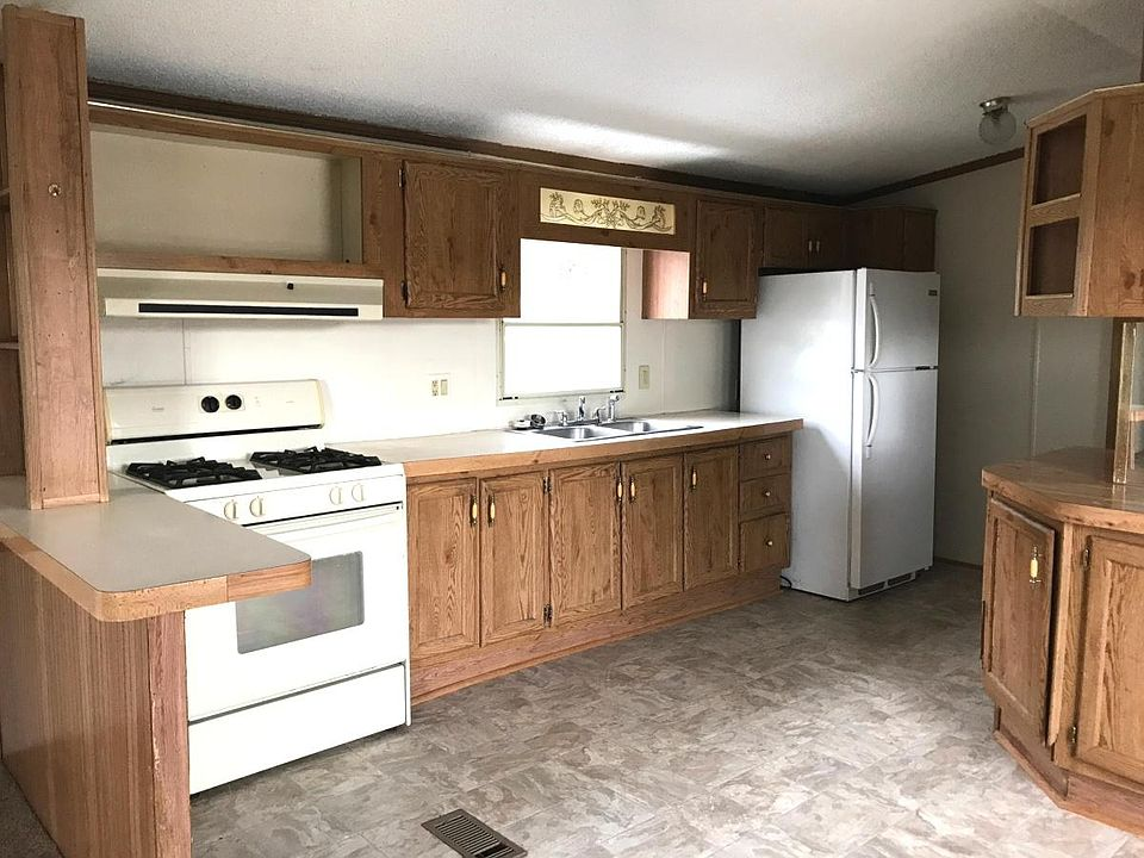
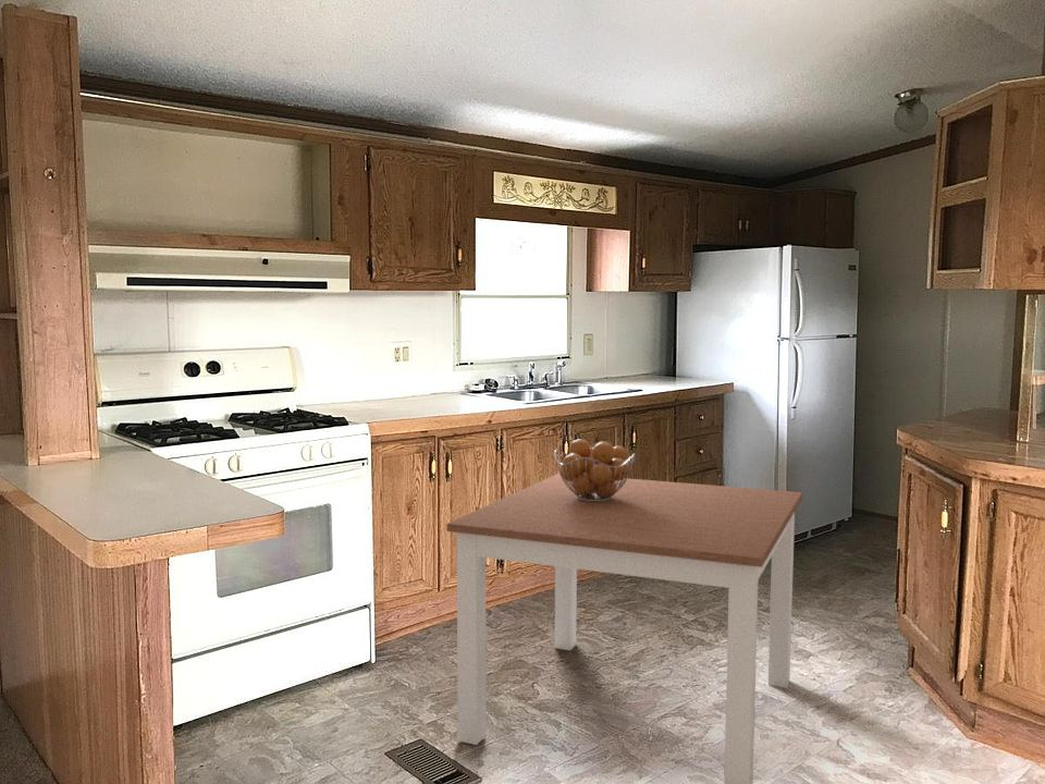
+ fruit basket [553,438,637,502]
+ dining table [445,473,803,784]
